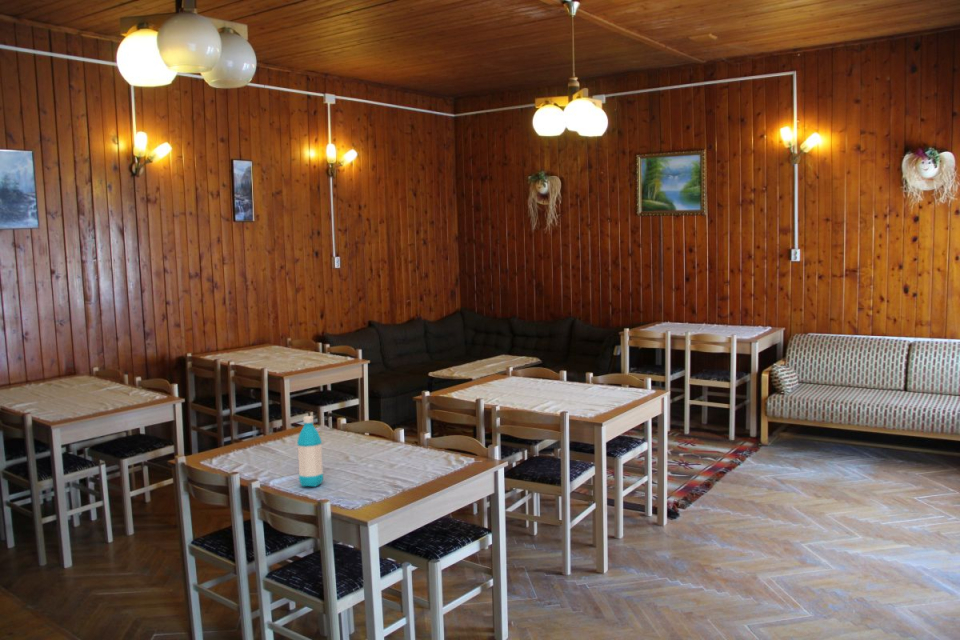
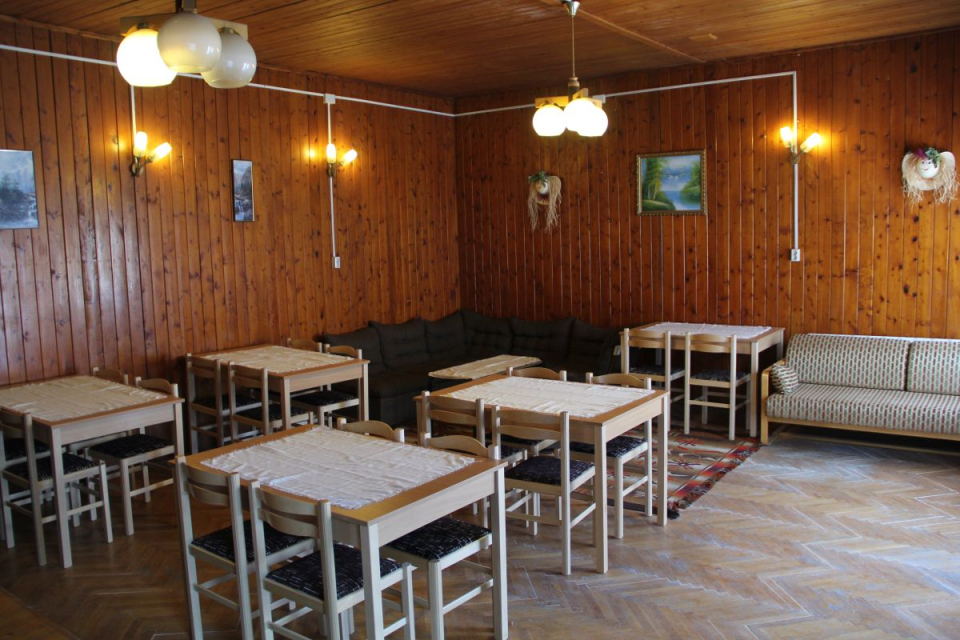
- water bottle [296,415,324,488]
